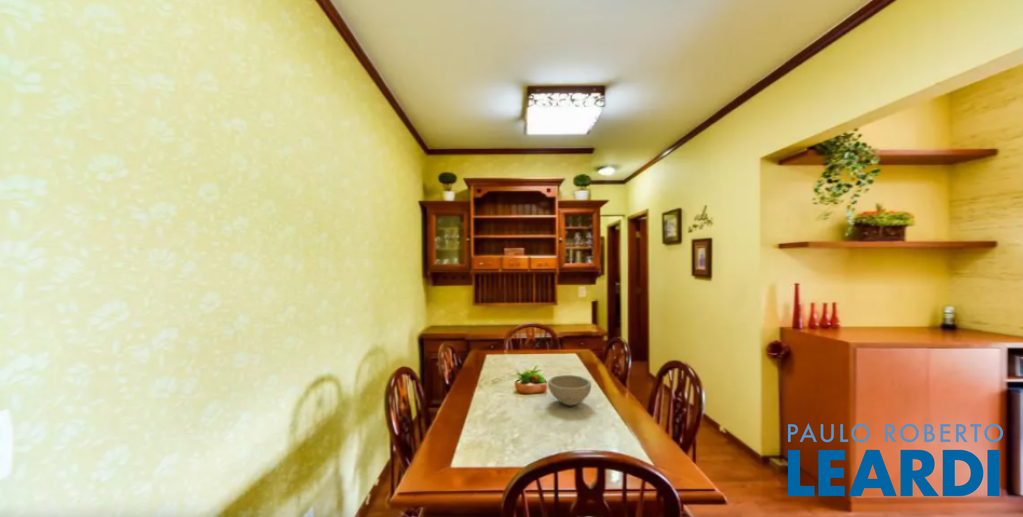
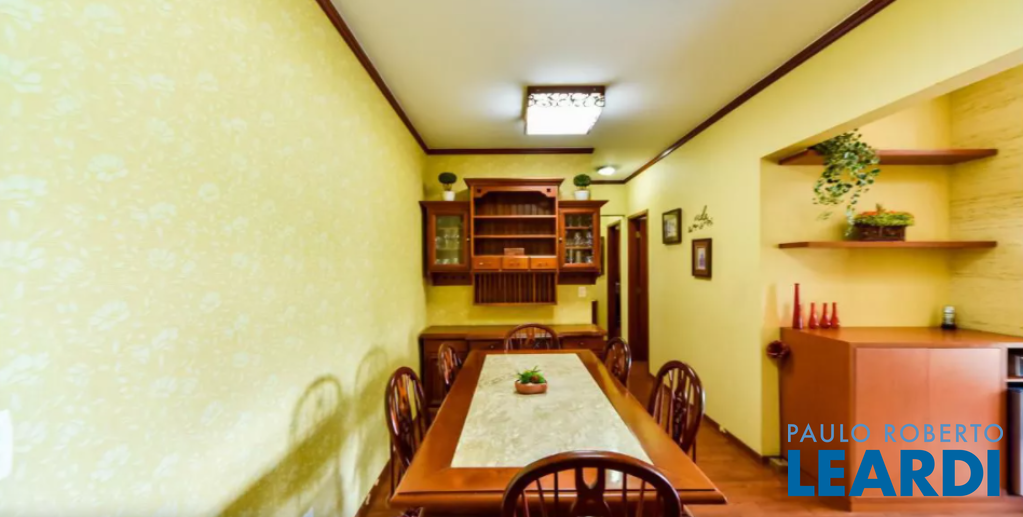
- bowl [547,374,592,406]
